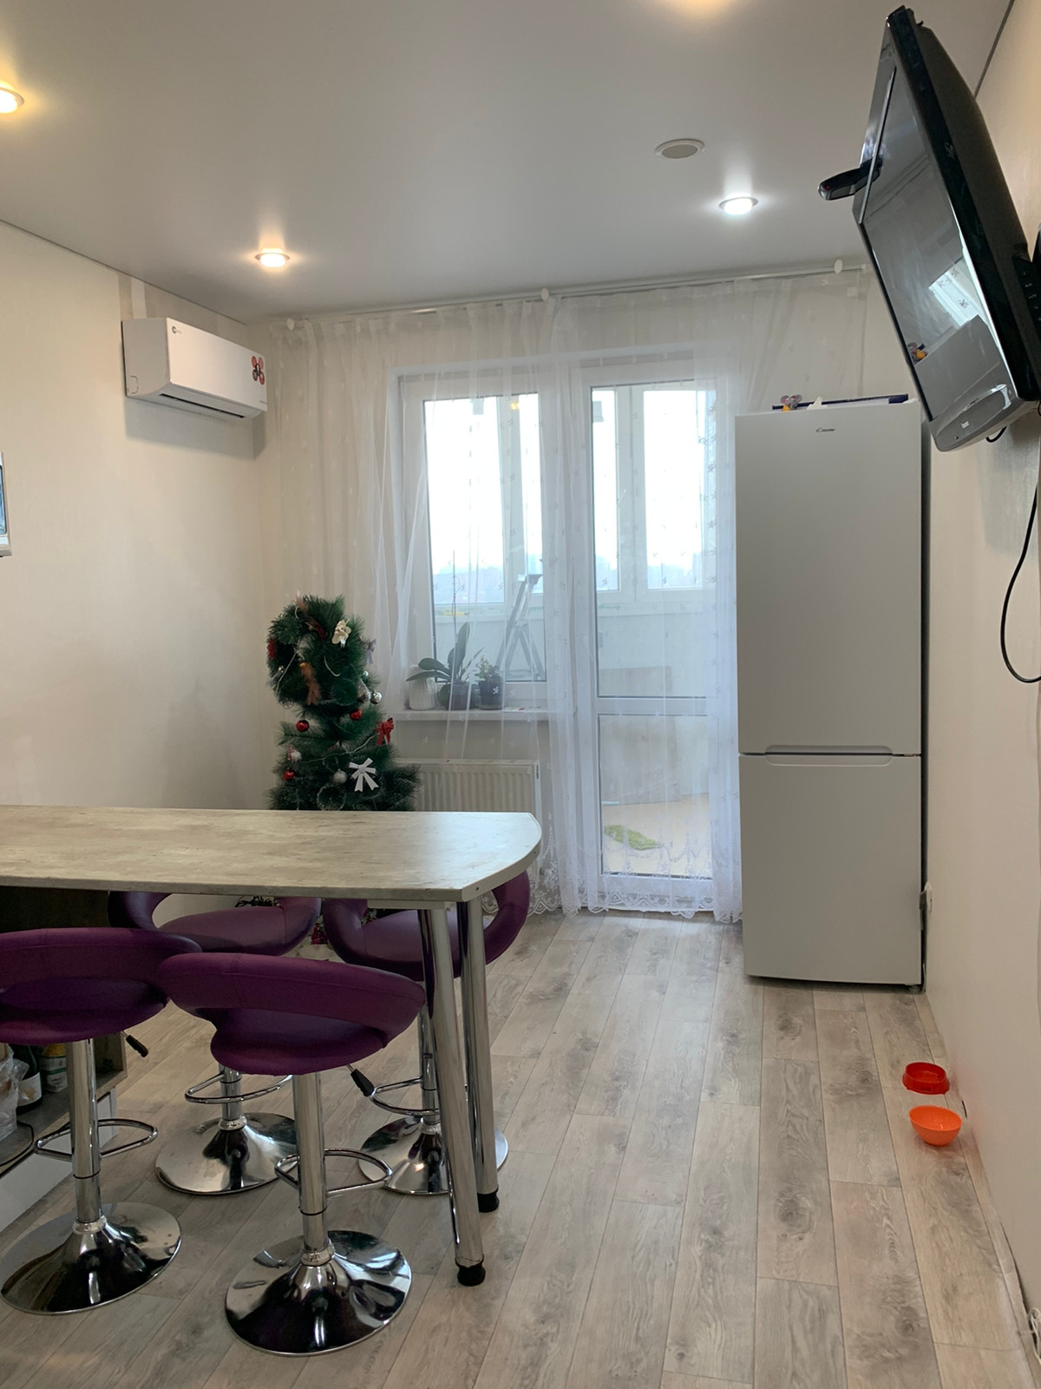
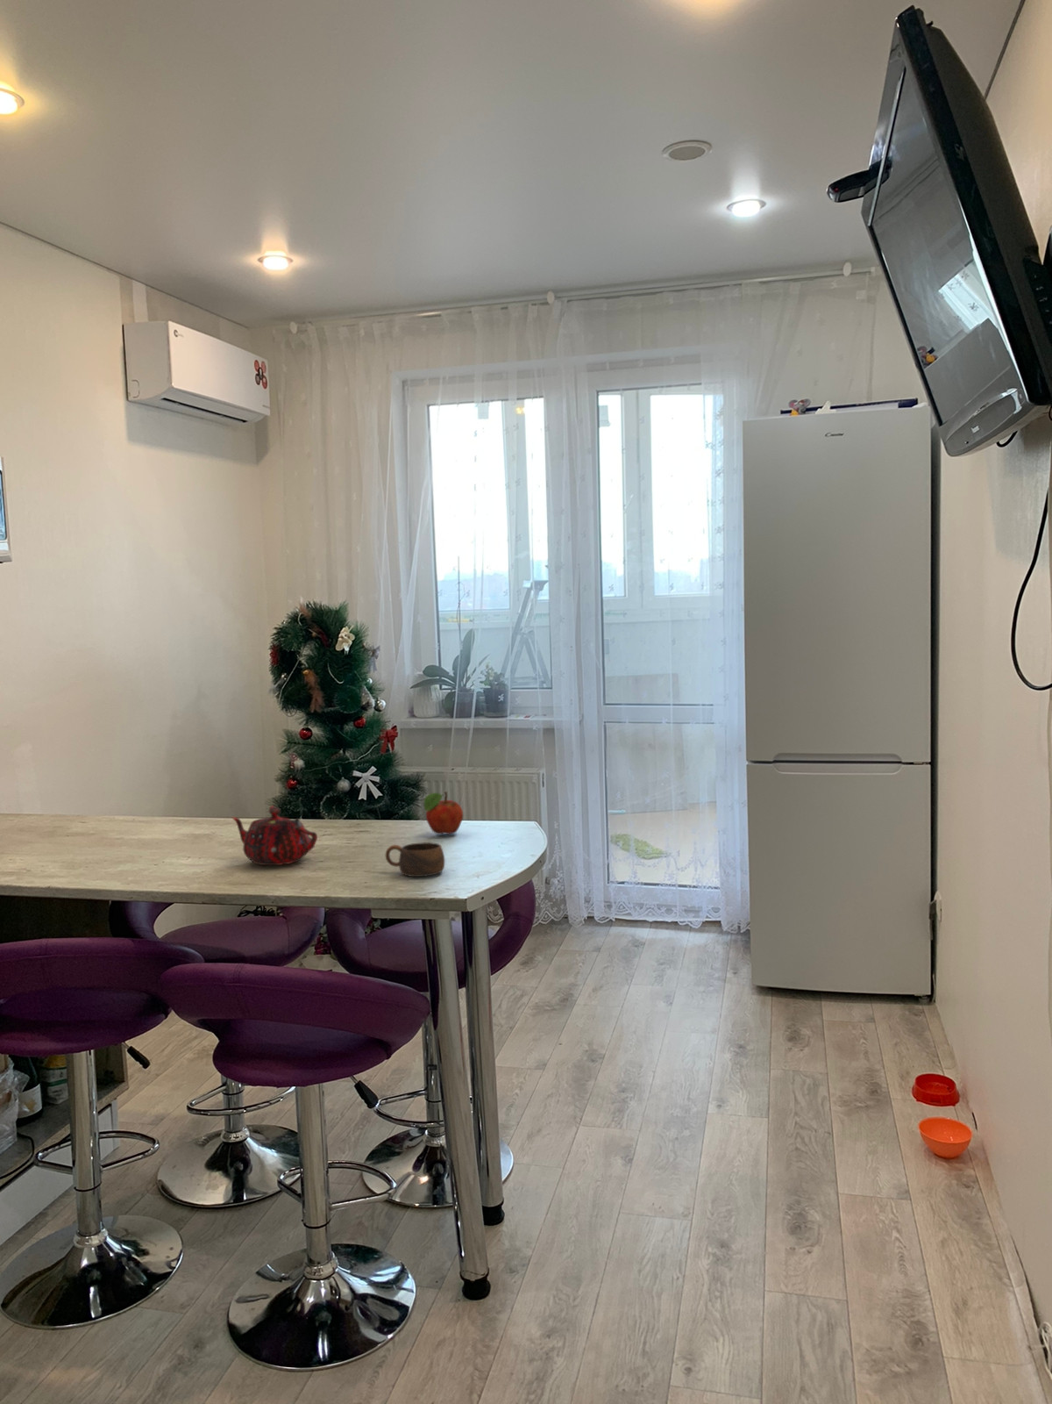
+ cup [385,841,445,878]
+ fruit [422,790,464,836]
+ teapot [231,805,318,866]
